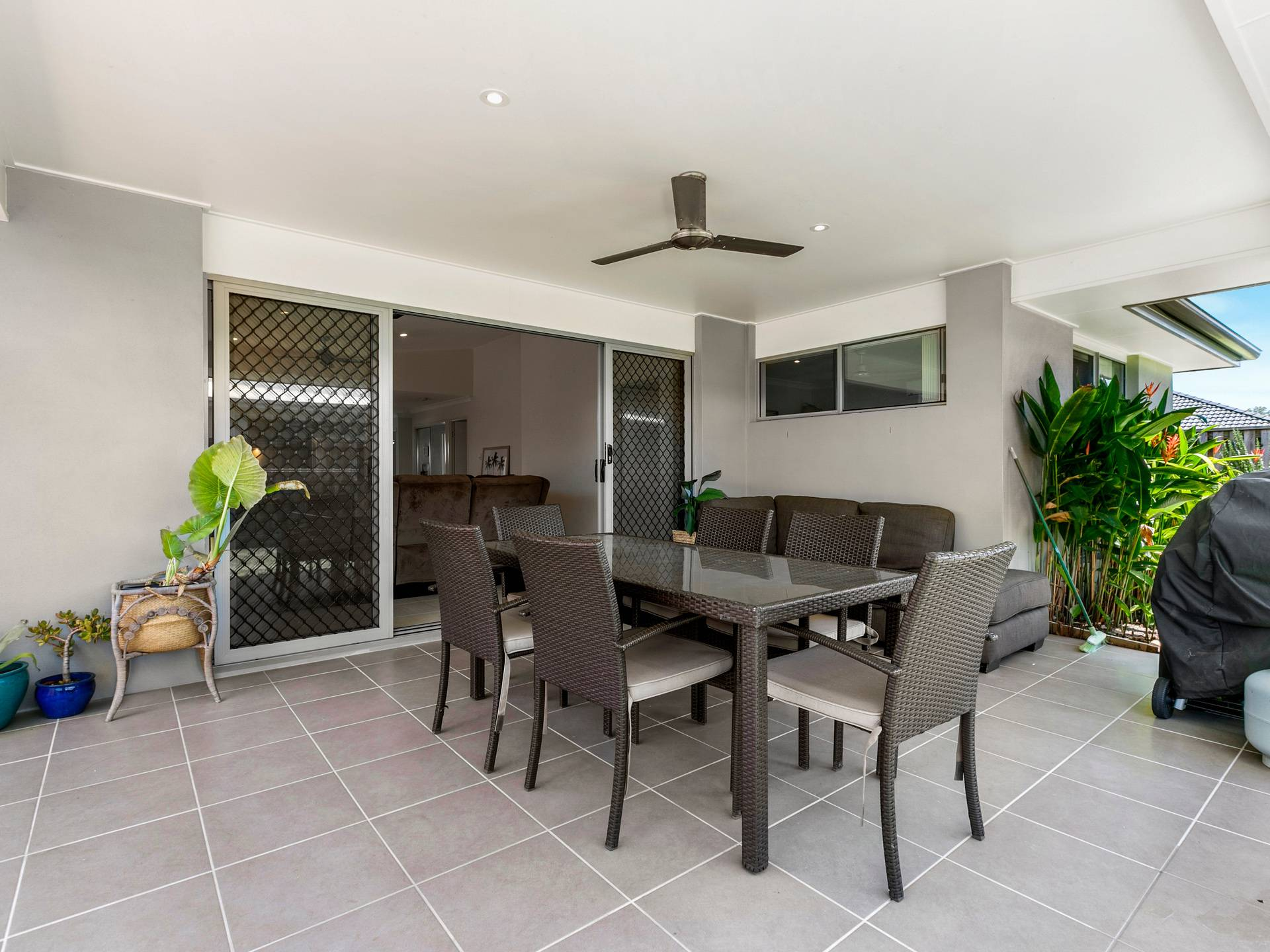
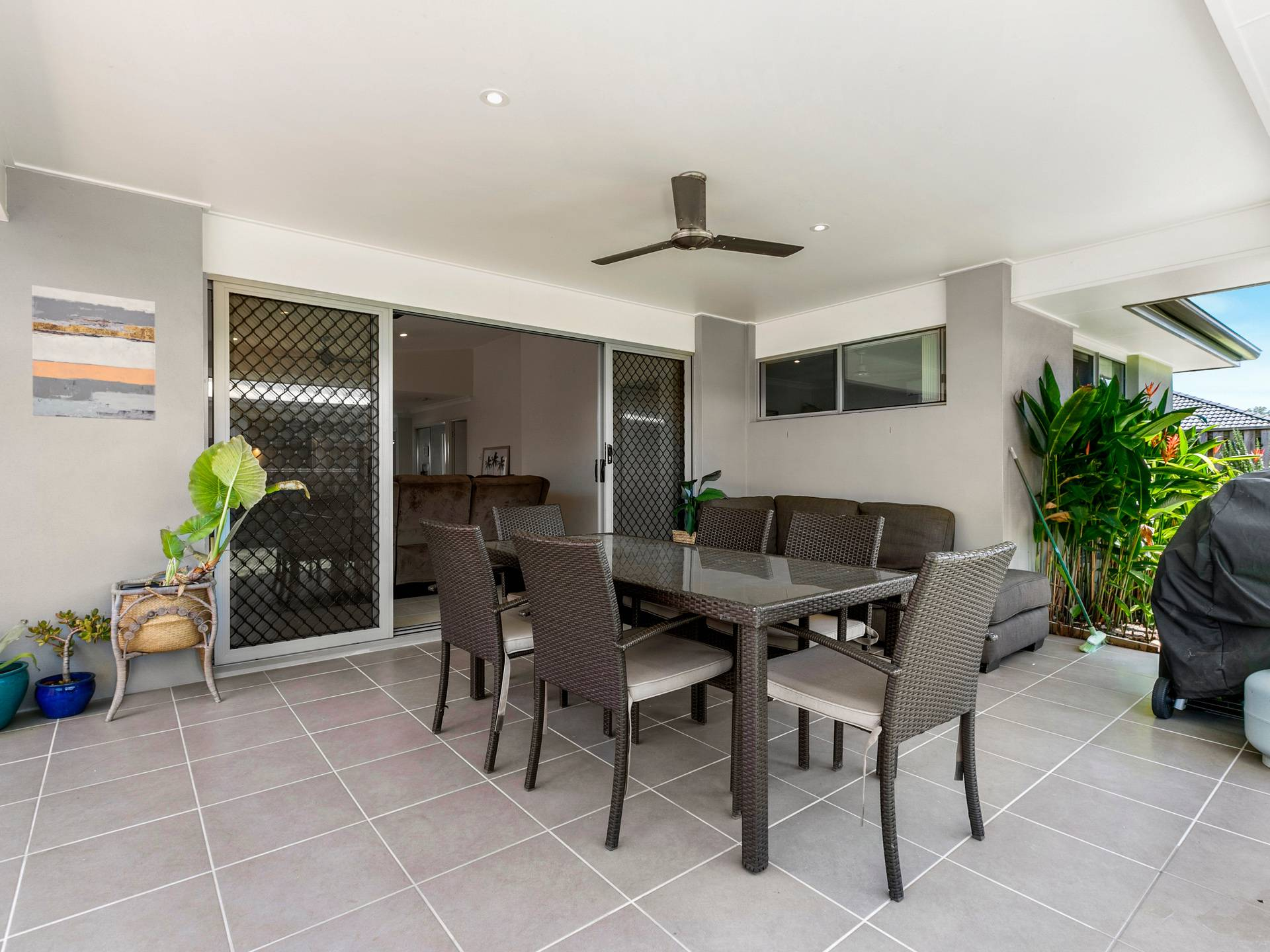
+ wall art [31,284,156,421]
